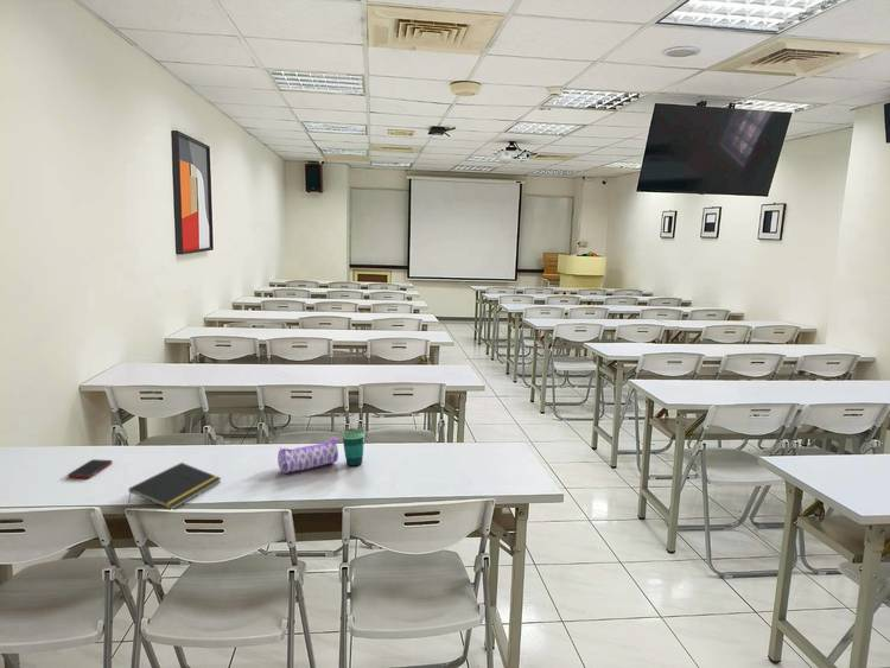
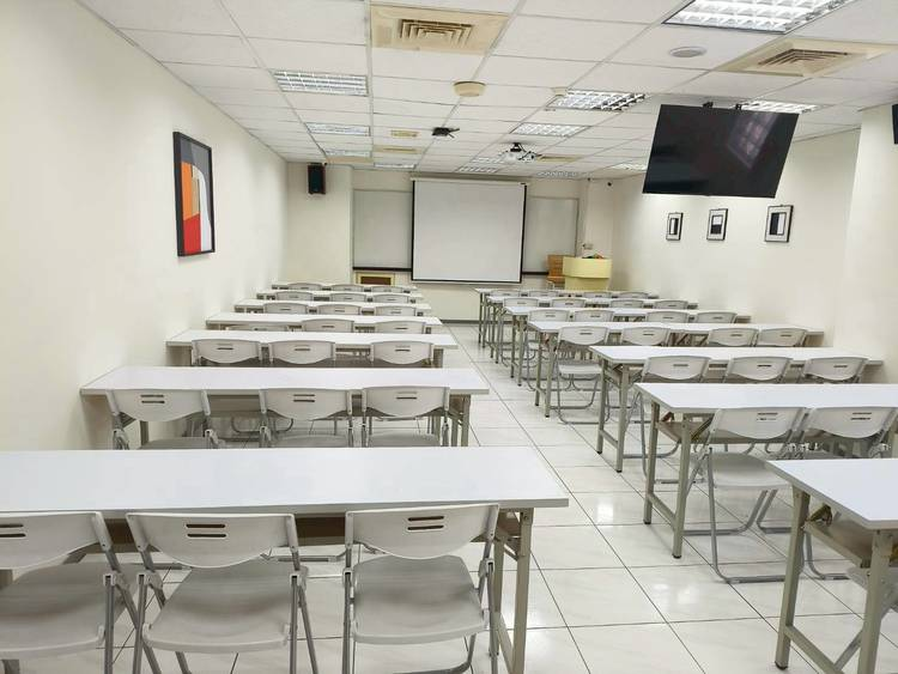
- notepad [127,462,222,510]
- pencil case [276,437,339,475]
- cup [341,427,365,467]
- cell phone [66,458,114,479]
